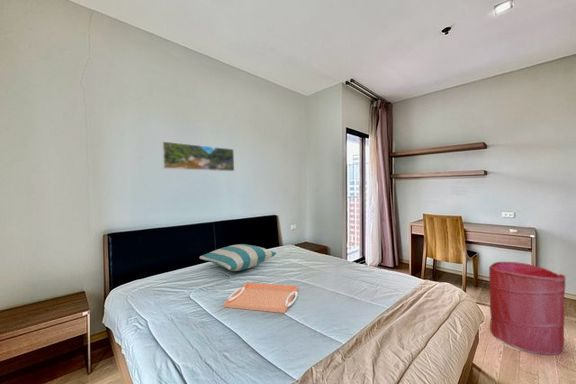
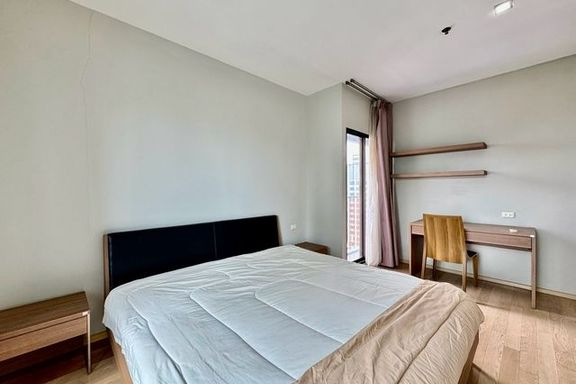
- pillow [199,243,277,272]
- serving tray [223,282,299,314]
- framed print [161,140,235,172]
- laundry hamper [488,261,566,356]
